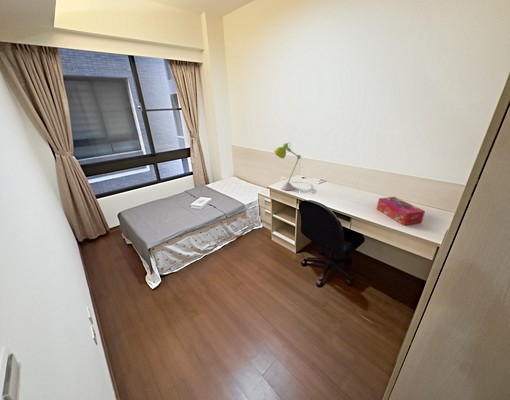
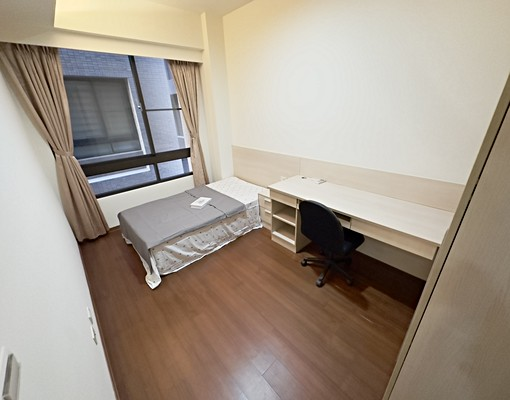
- desk lamp [273,142,315,194]
- tissue box [376,196,426,226]
